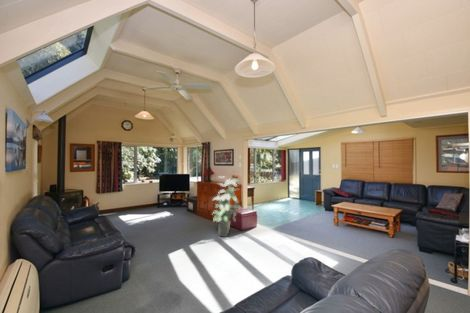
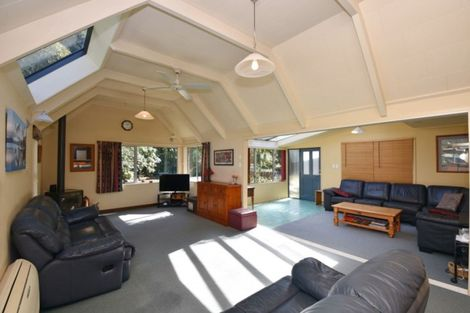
- indoor plant [211,175,243,238]
